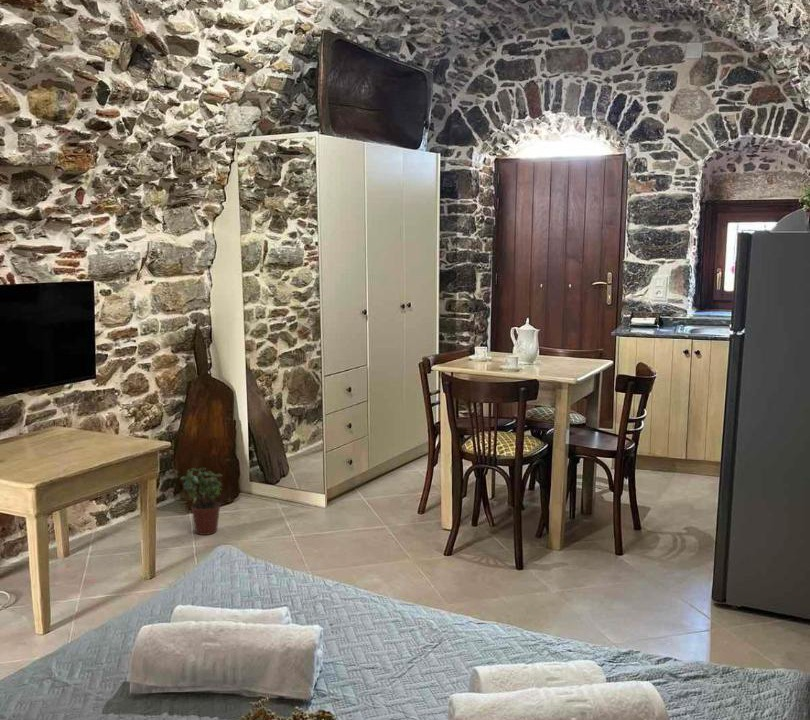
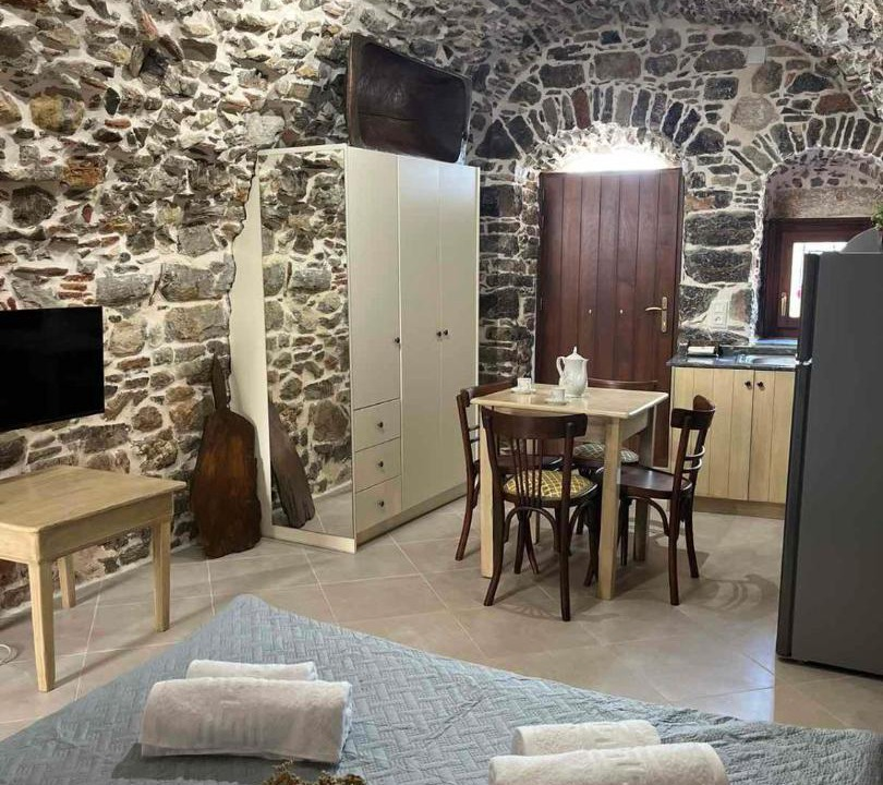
- potted plant [179,467,223,536]
